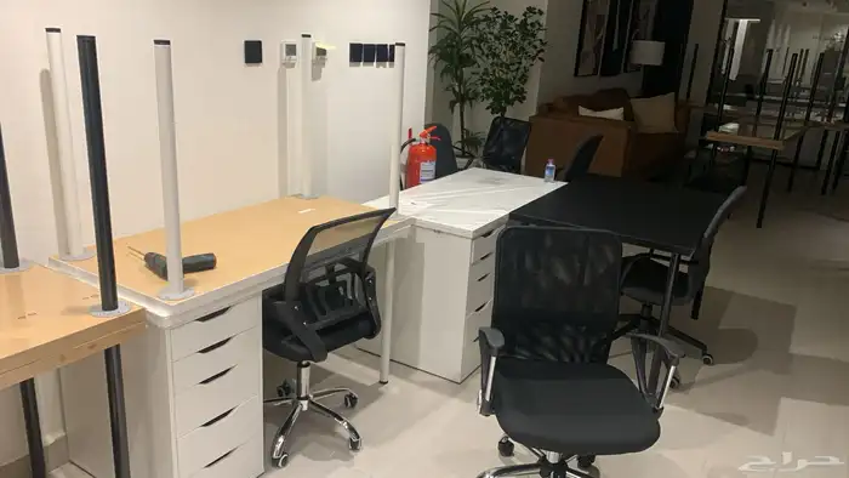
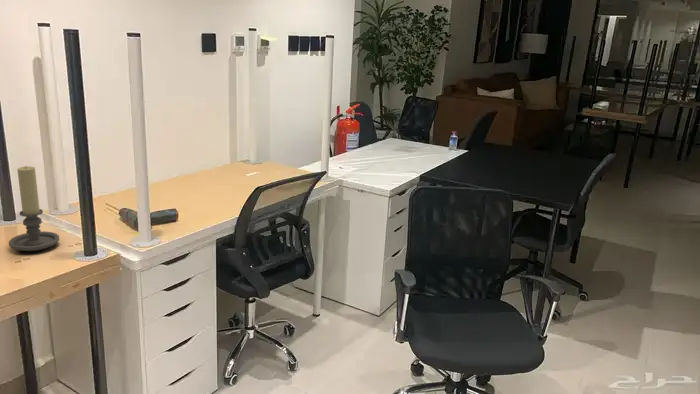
+ candle holder [8,165,60,252]
